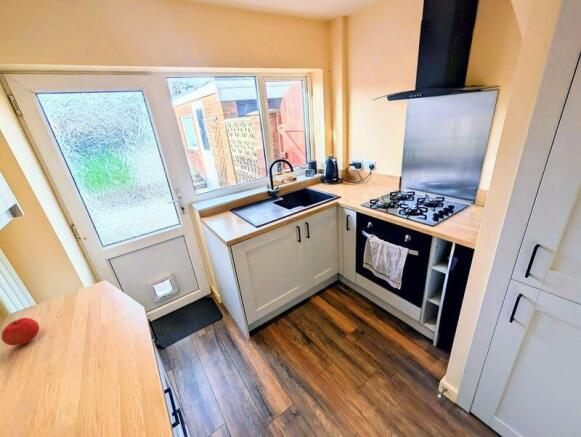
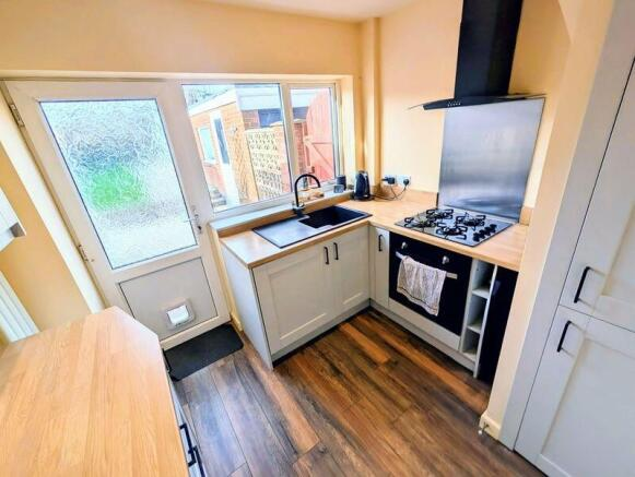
- fruit [1,317,40,347]
